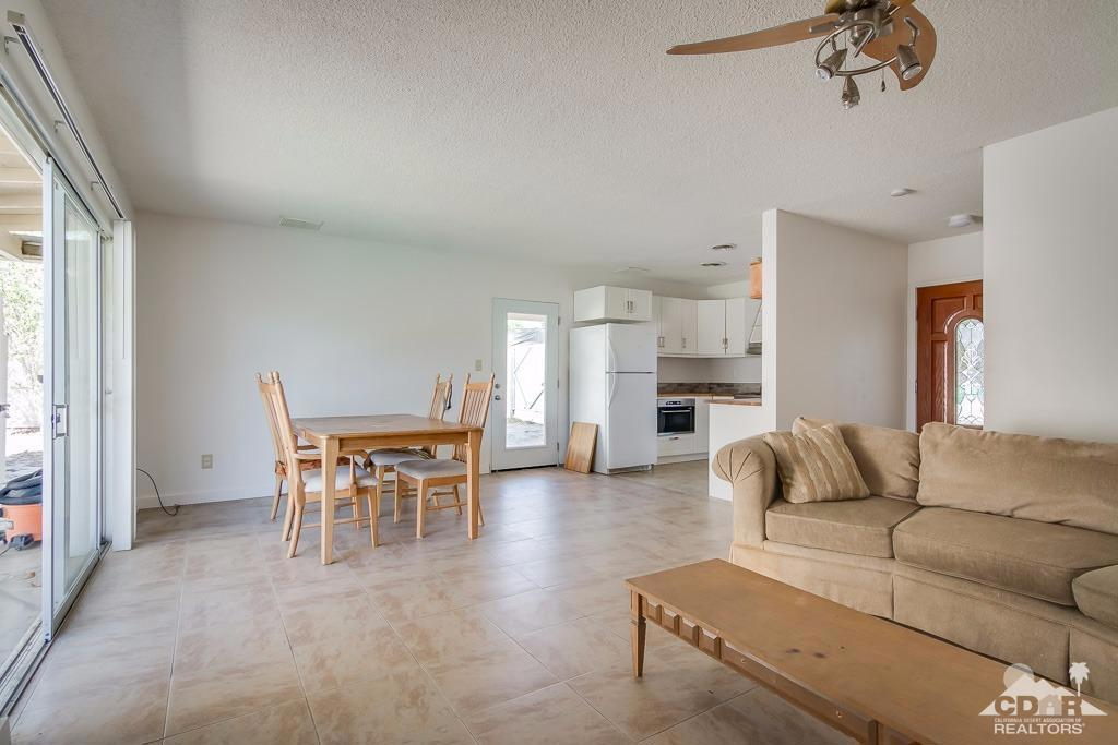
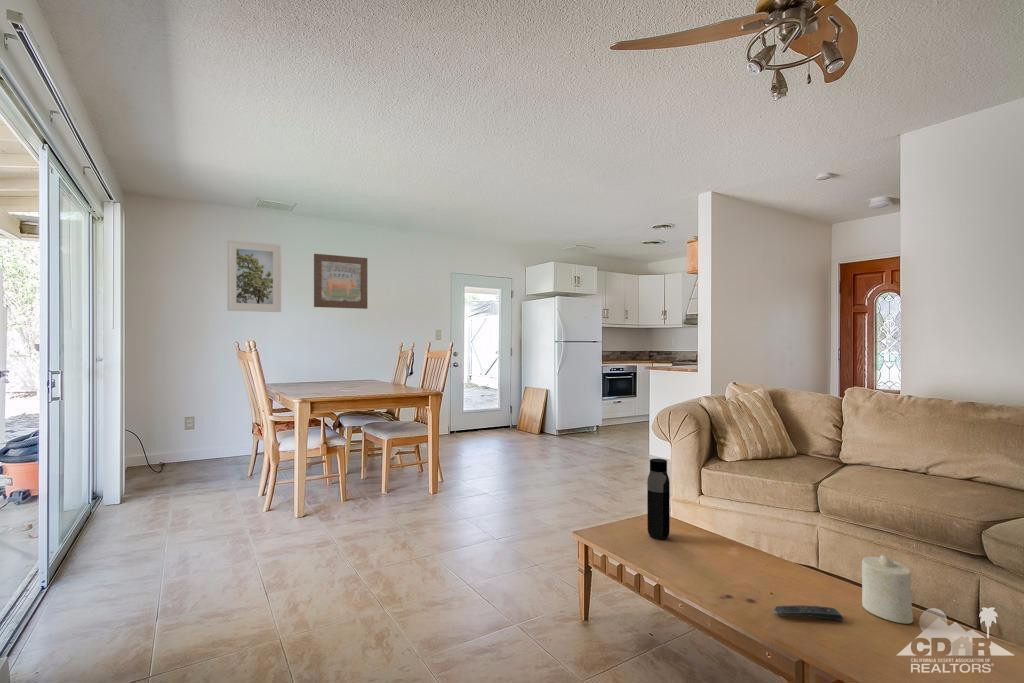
+ candle [861,553,914,625]
+ remote control [772,604,844,622]
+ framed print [226,239,282,313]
+ water bottle [646,458,671,540]
+ wall art [313,253,368,310]
